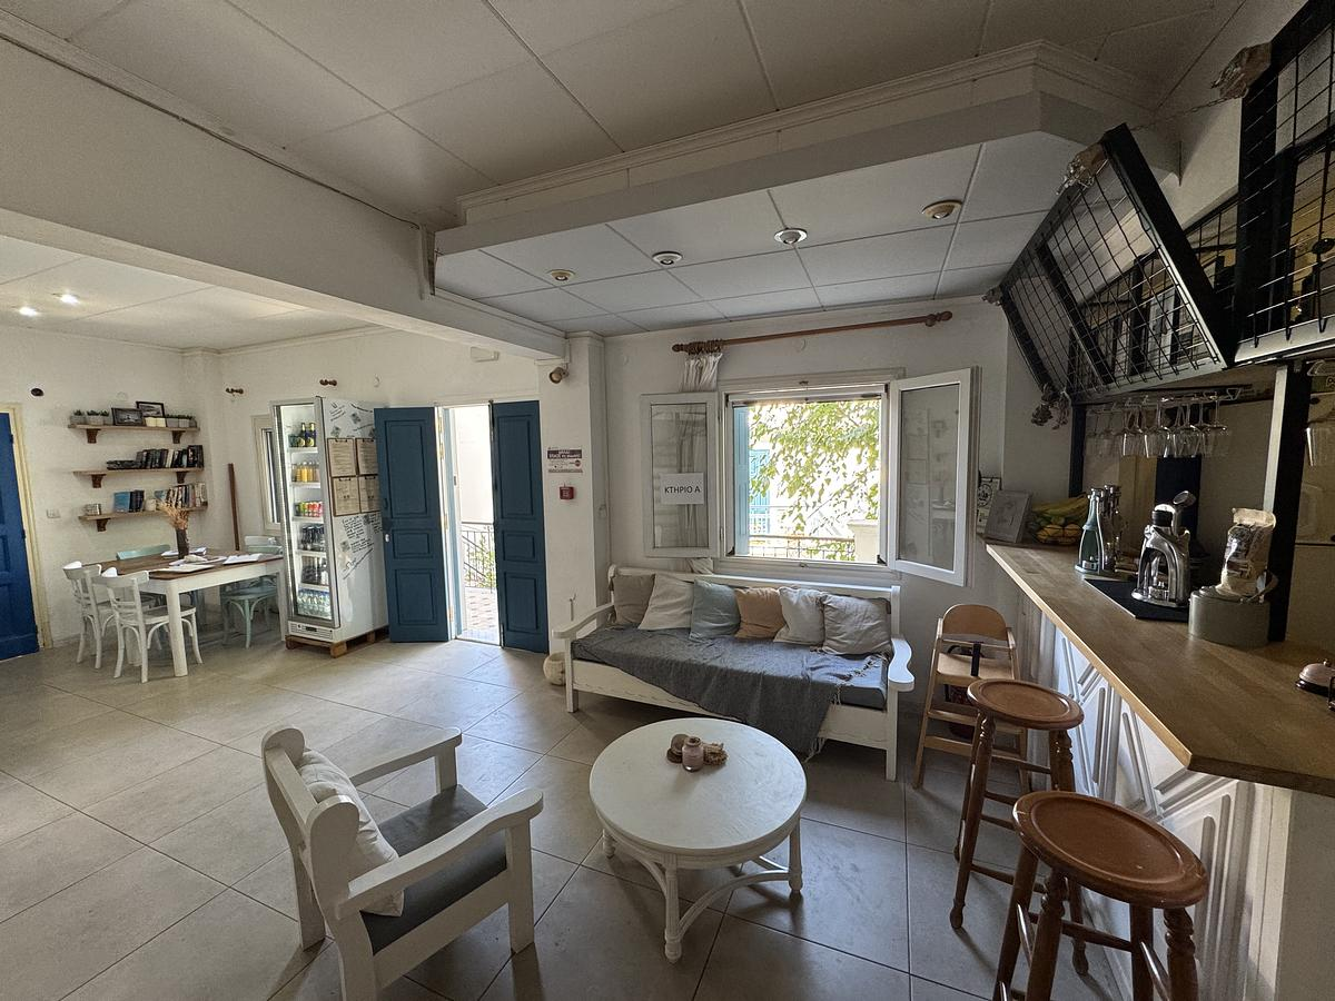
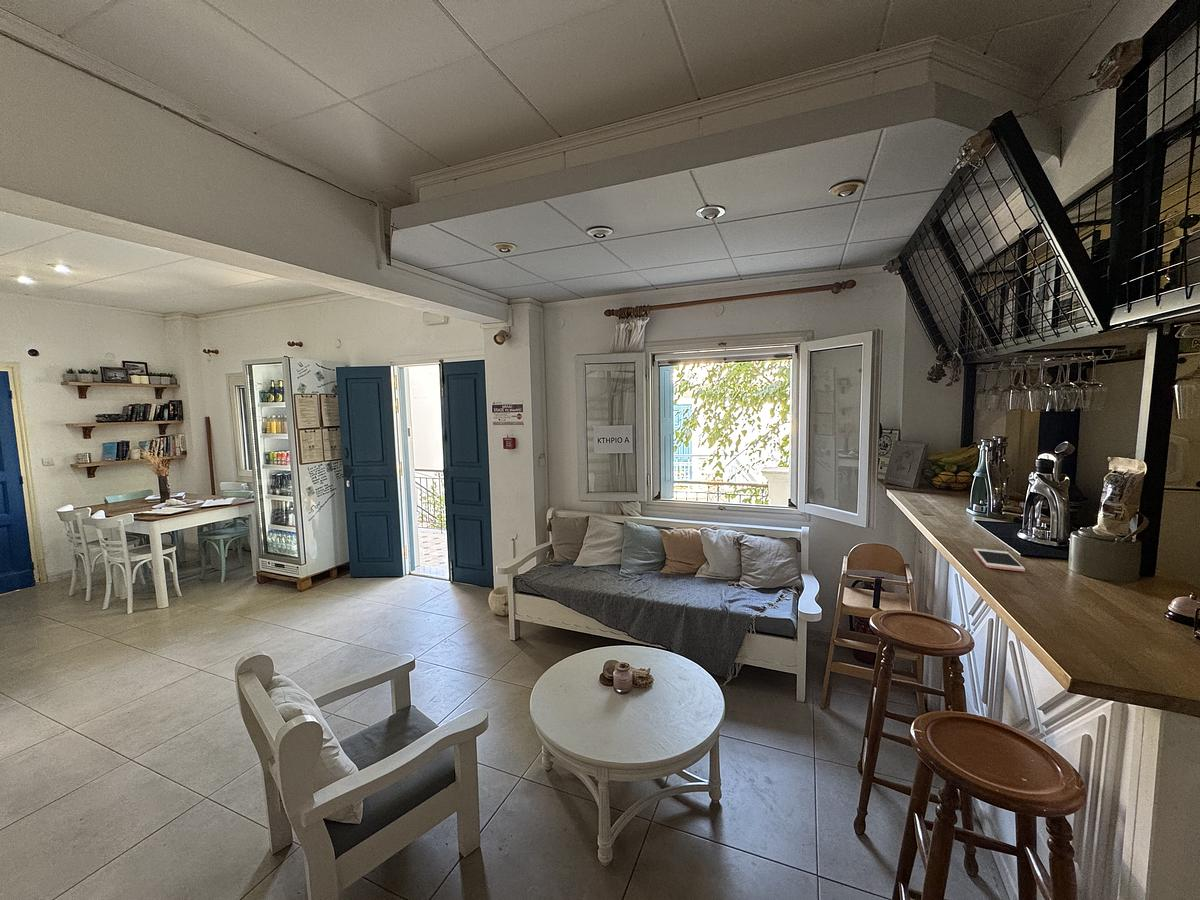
+ cell phone [973,548,1026,572]
